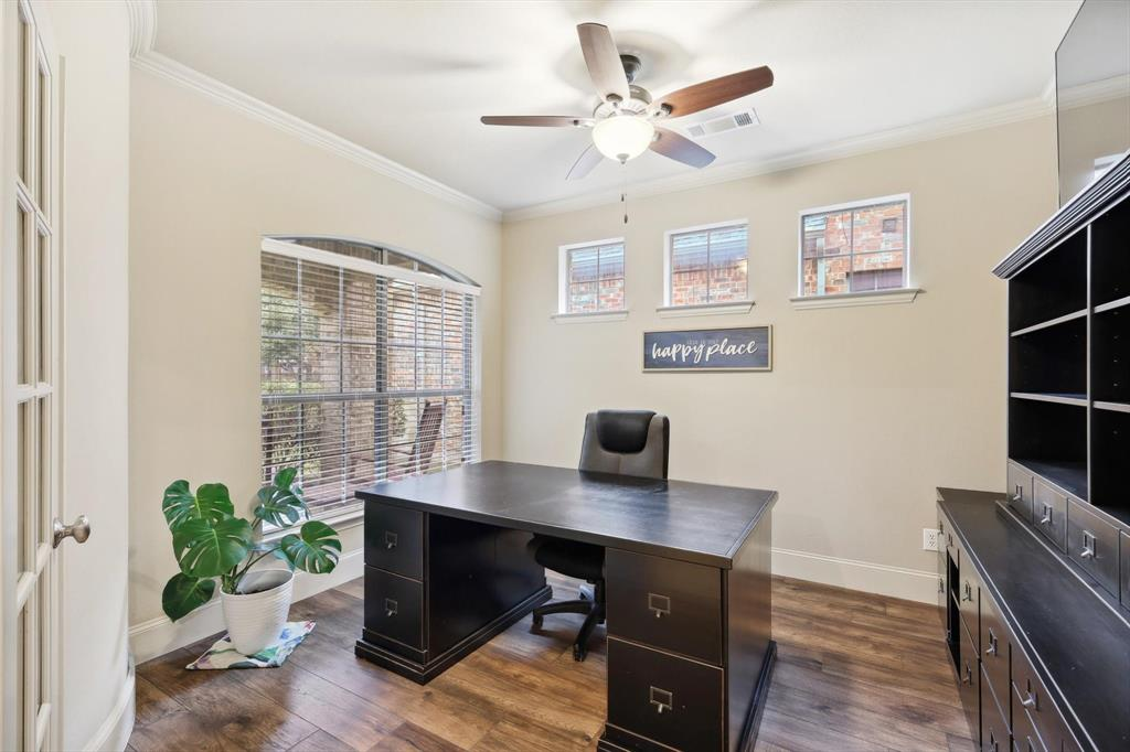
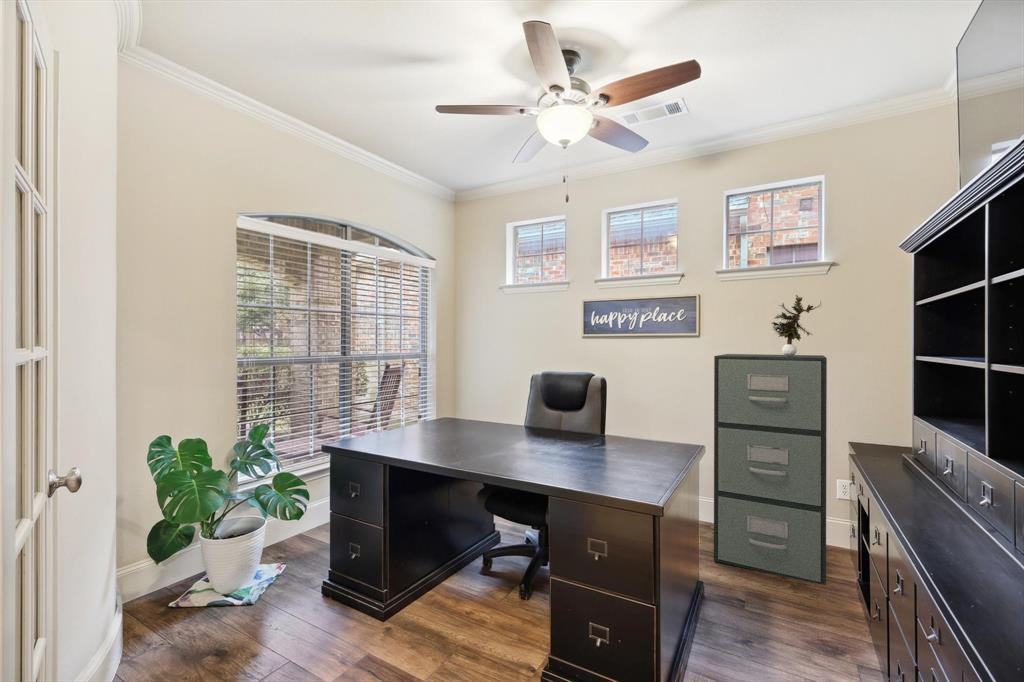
+ potted plant [770,294,824,357]
+ filing cabinet [713,353,828,586]
